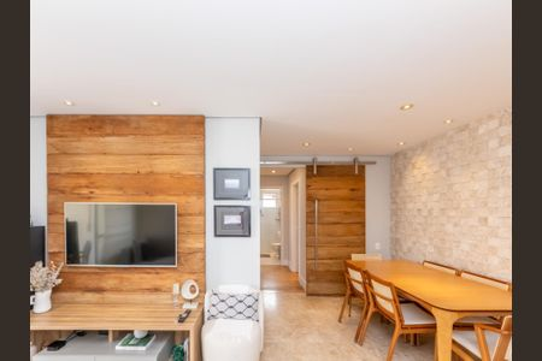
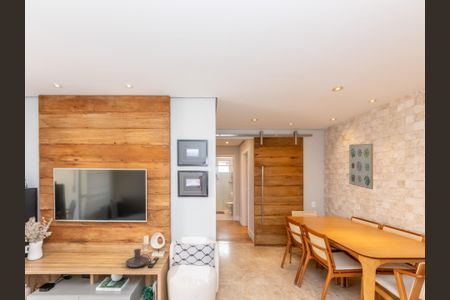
+ candle holder [125,248,152,268]
+ wall art [348,143,374,190]
